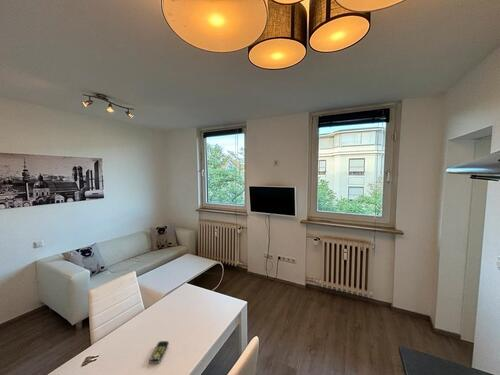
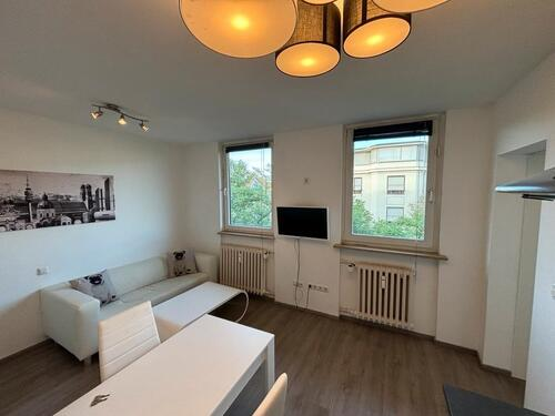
- remote control [148,340,170,364]
